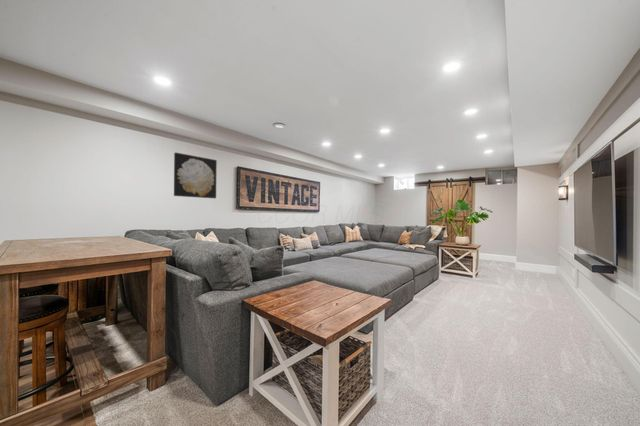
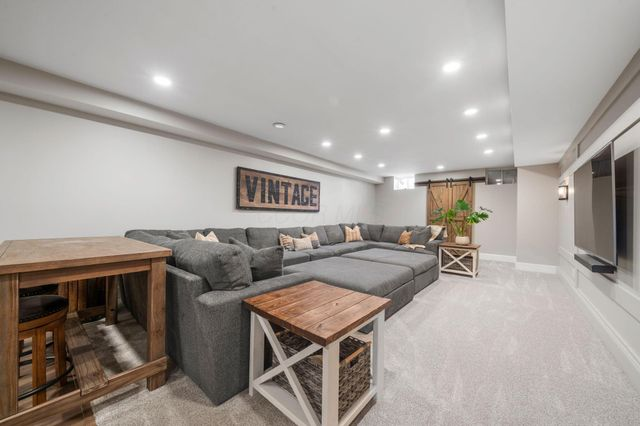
- wall art [173,152,218,199]
